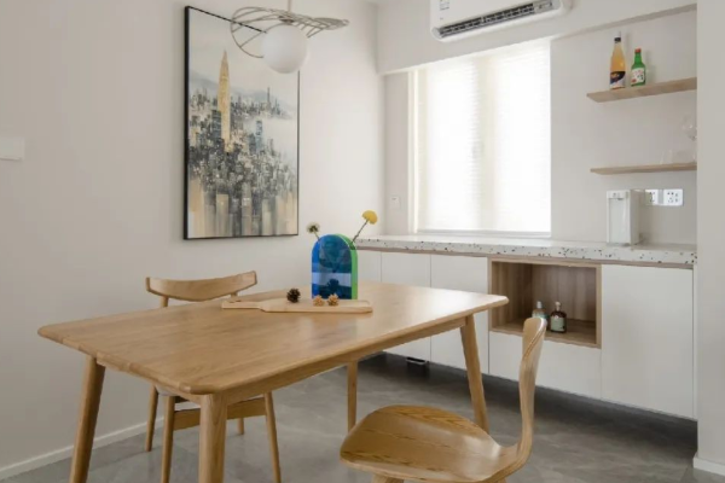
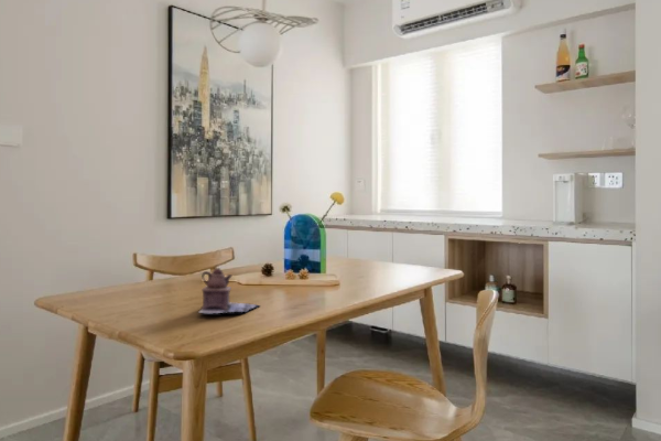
+ teapot [197,267,261,314]
